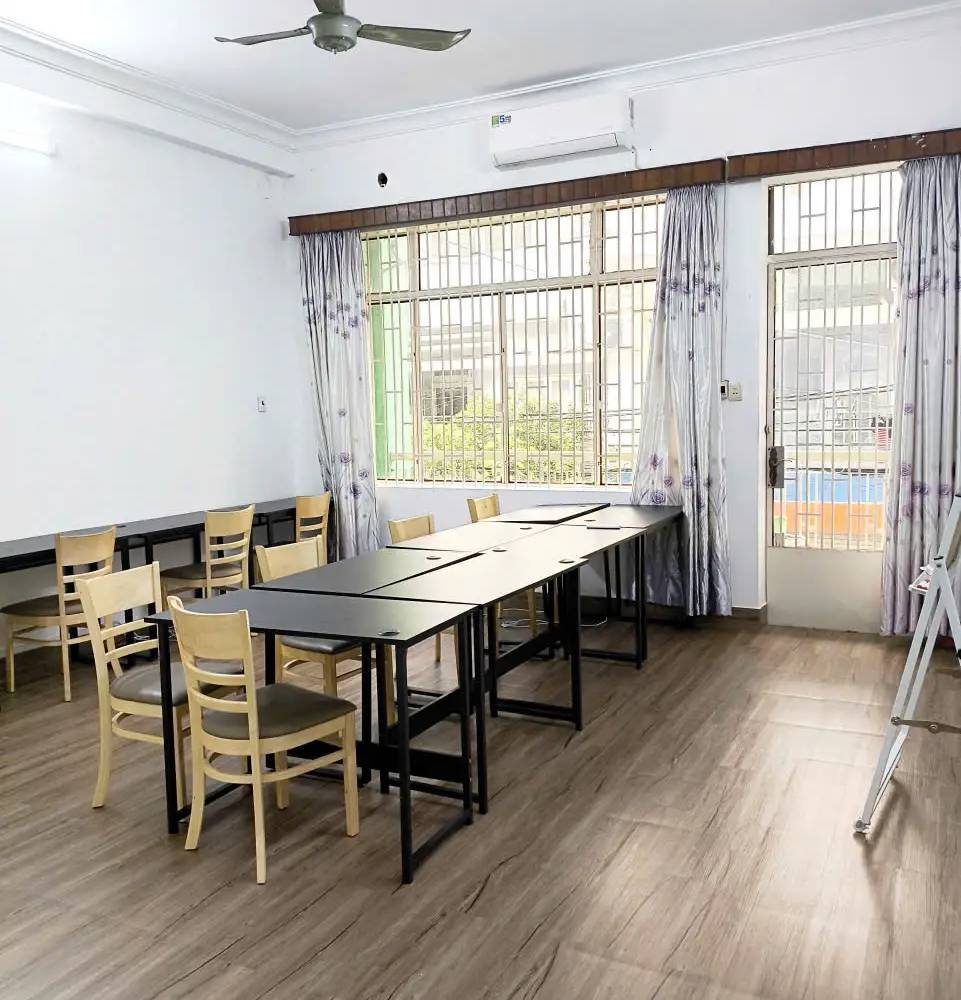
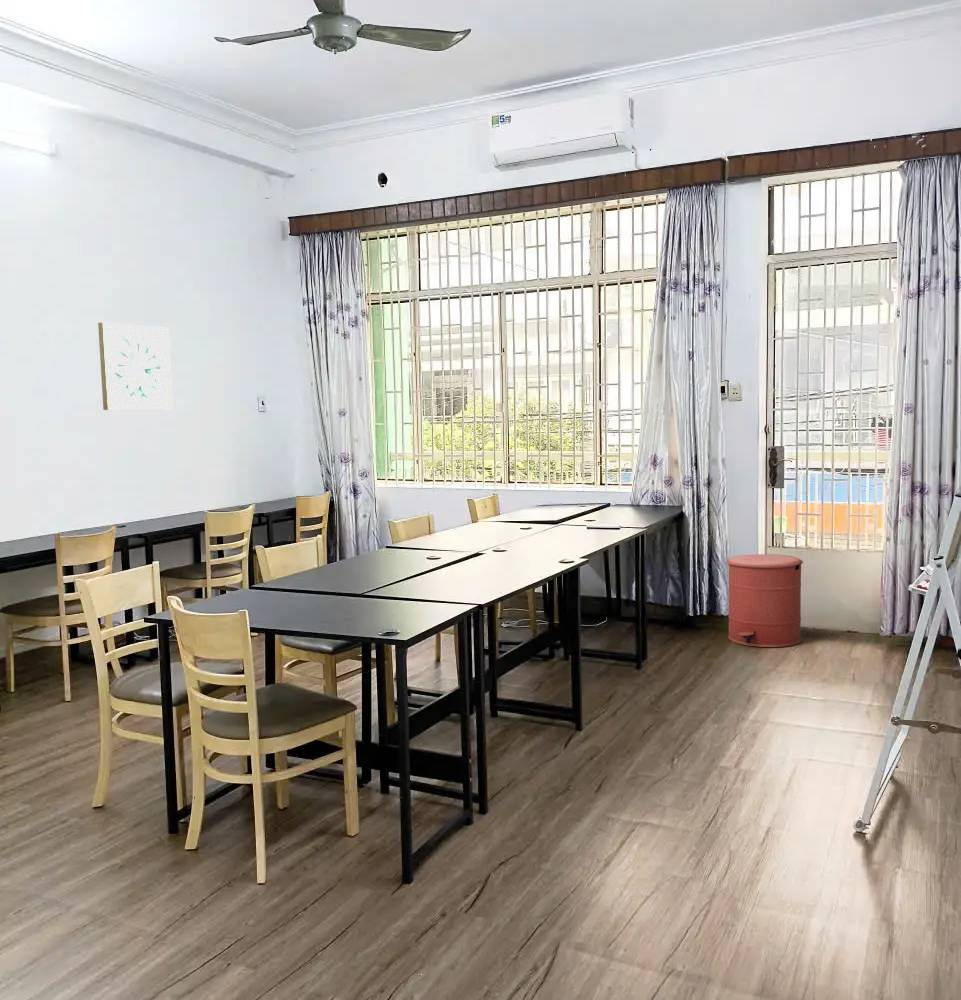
+ trash can [725,553,804,648]
+ wall art [97,321,174,411]
